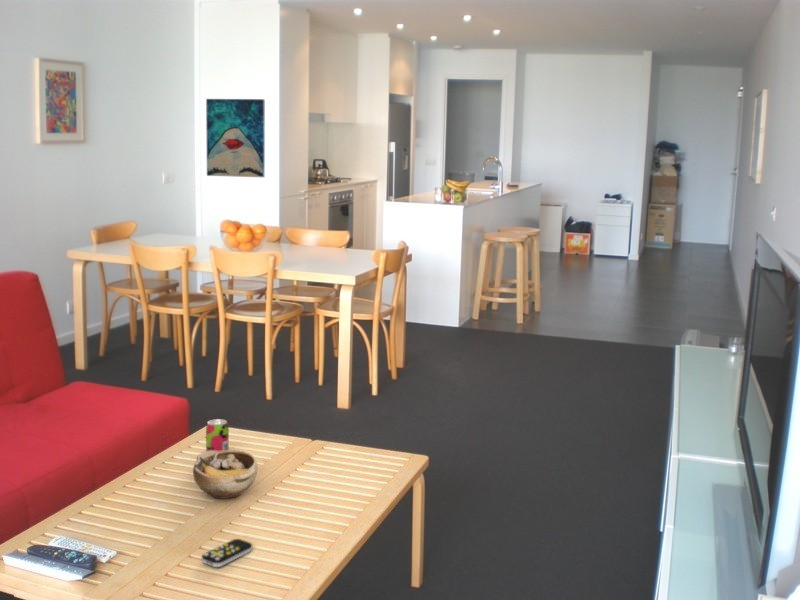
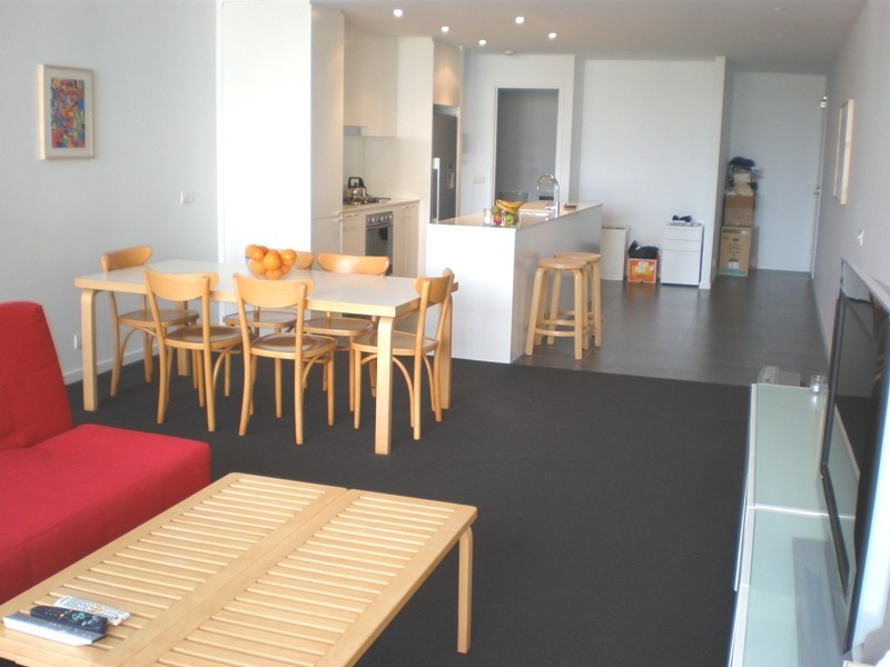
- remote control [201,538,253,568]
- wall art [205,98,266,178]
- beverage can [205,418,230,451]
- bowl [192,449,259,500]
